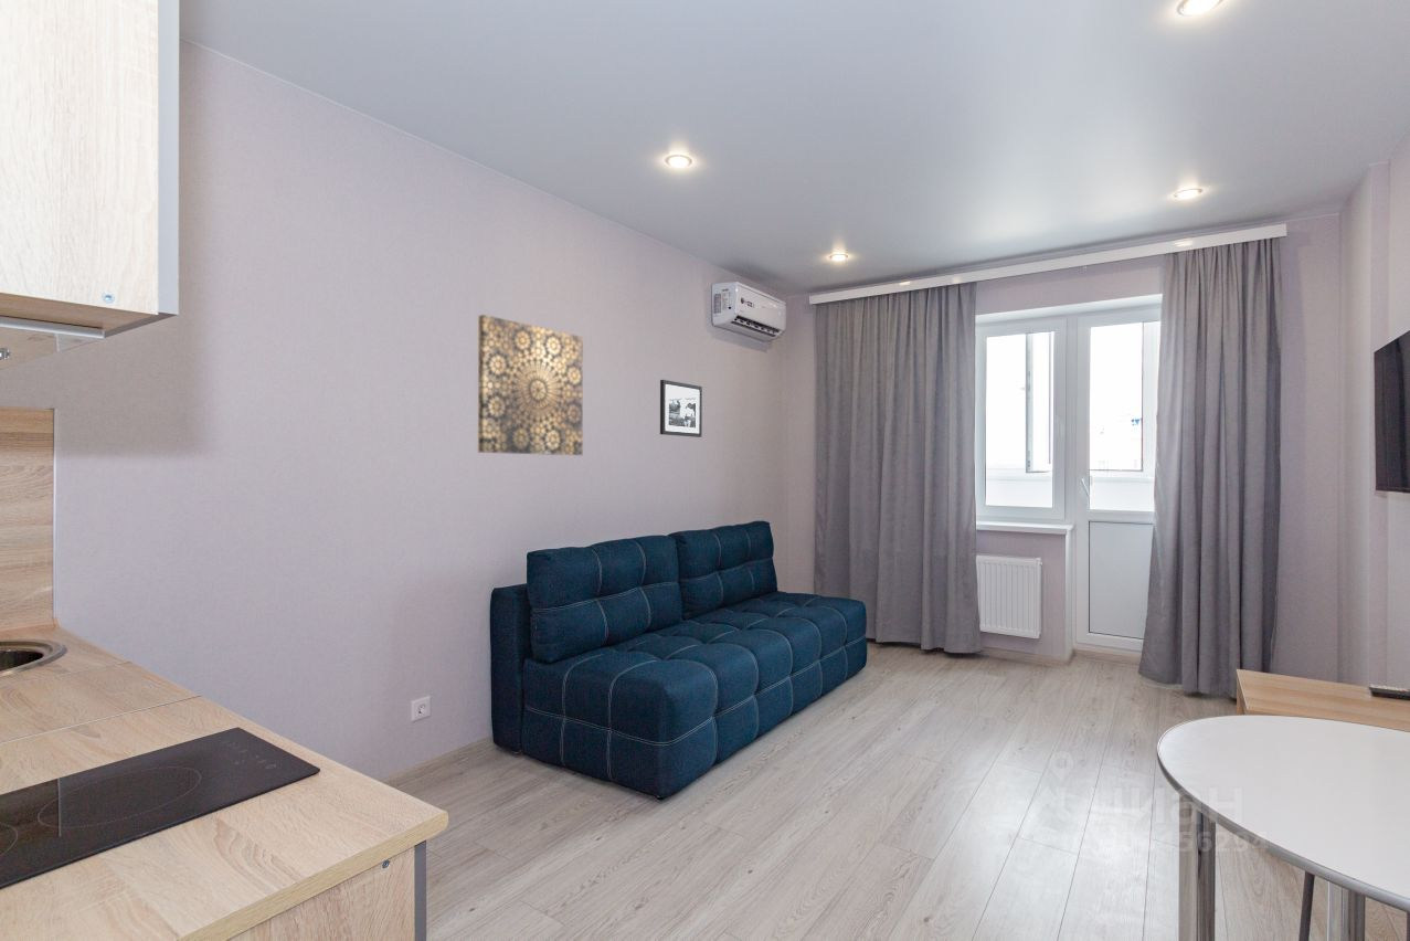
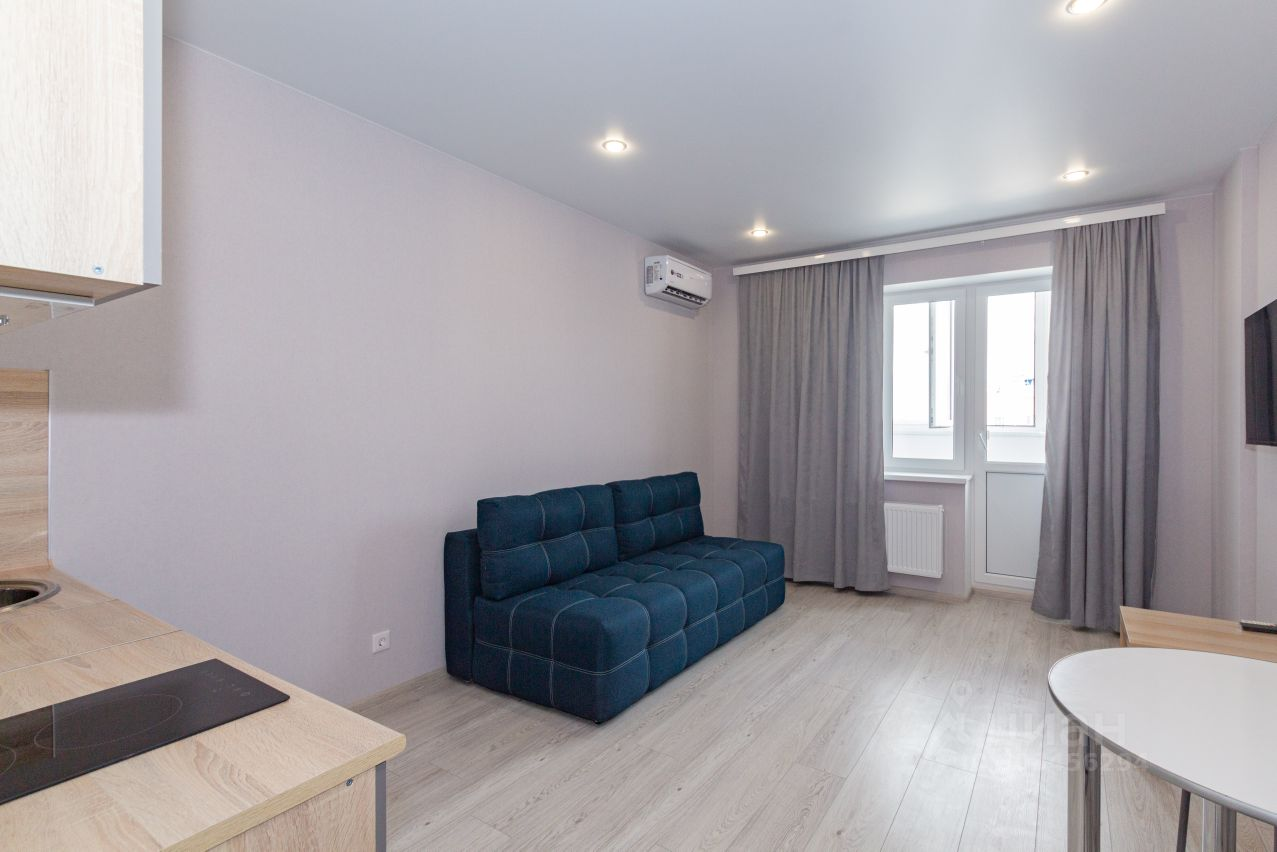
- wall art [477,314,584,456]
- picture frame [659,379,703,438]
